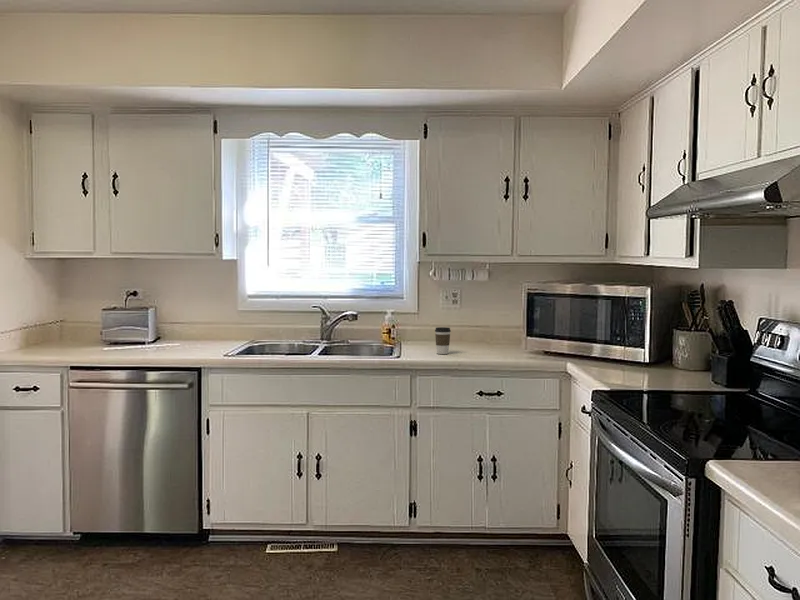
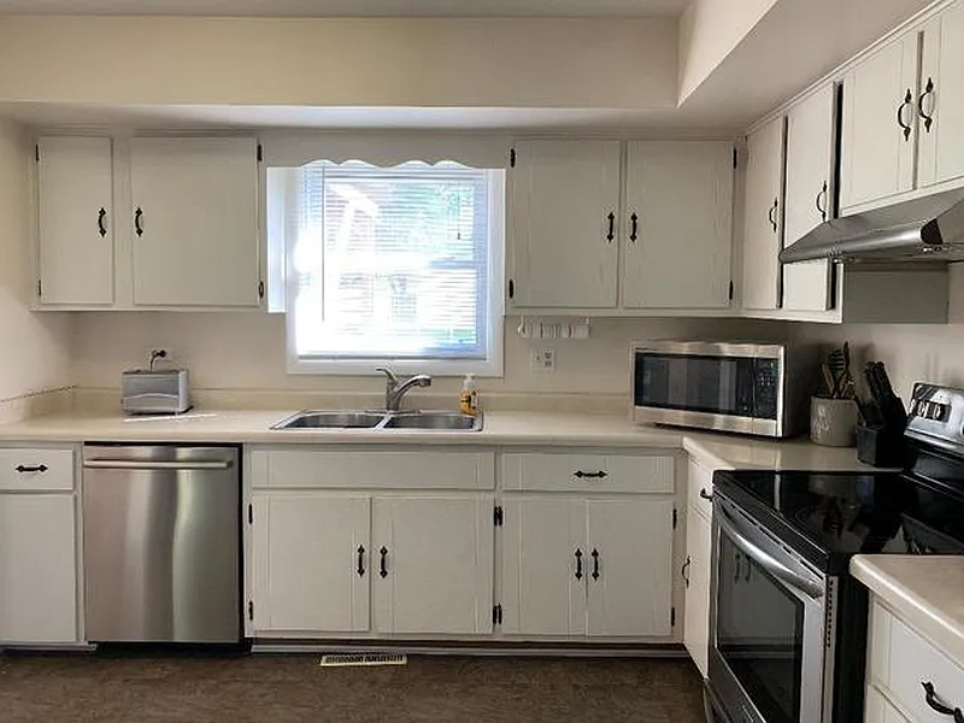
- coffee cup [434,326,452,355]
